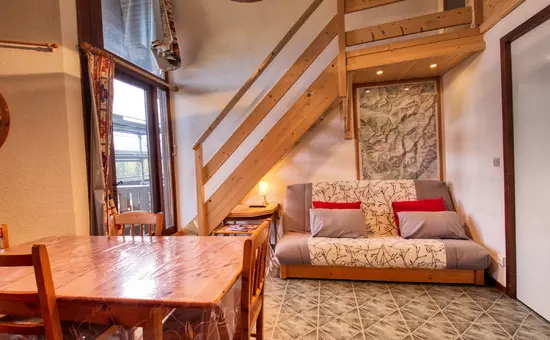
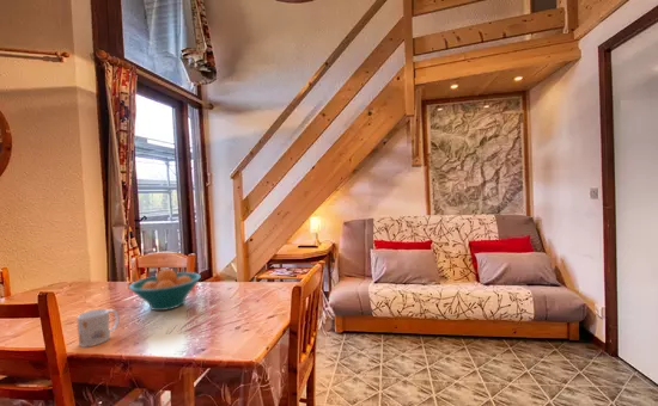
+ mug [75,308,120,349]
+ fruit bowl [127,267,202,312]
